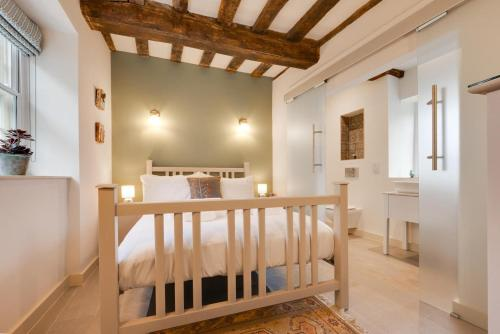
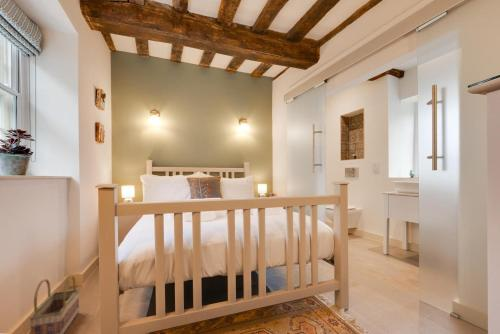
+ basket [29,274,81,334]
